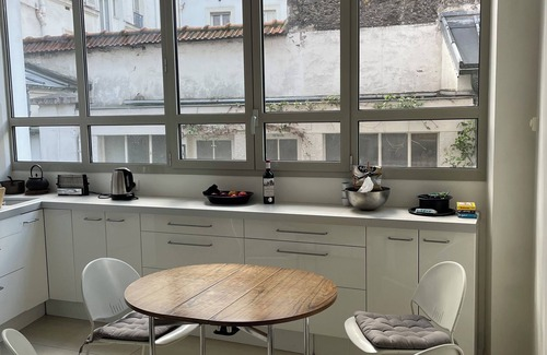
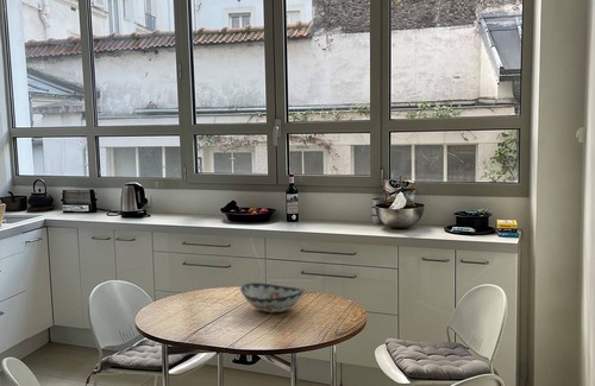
+ decorative bowl [239,281,306,314]
